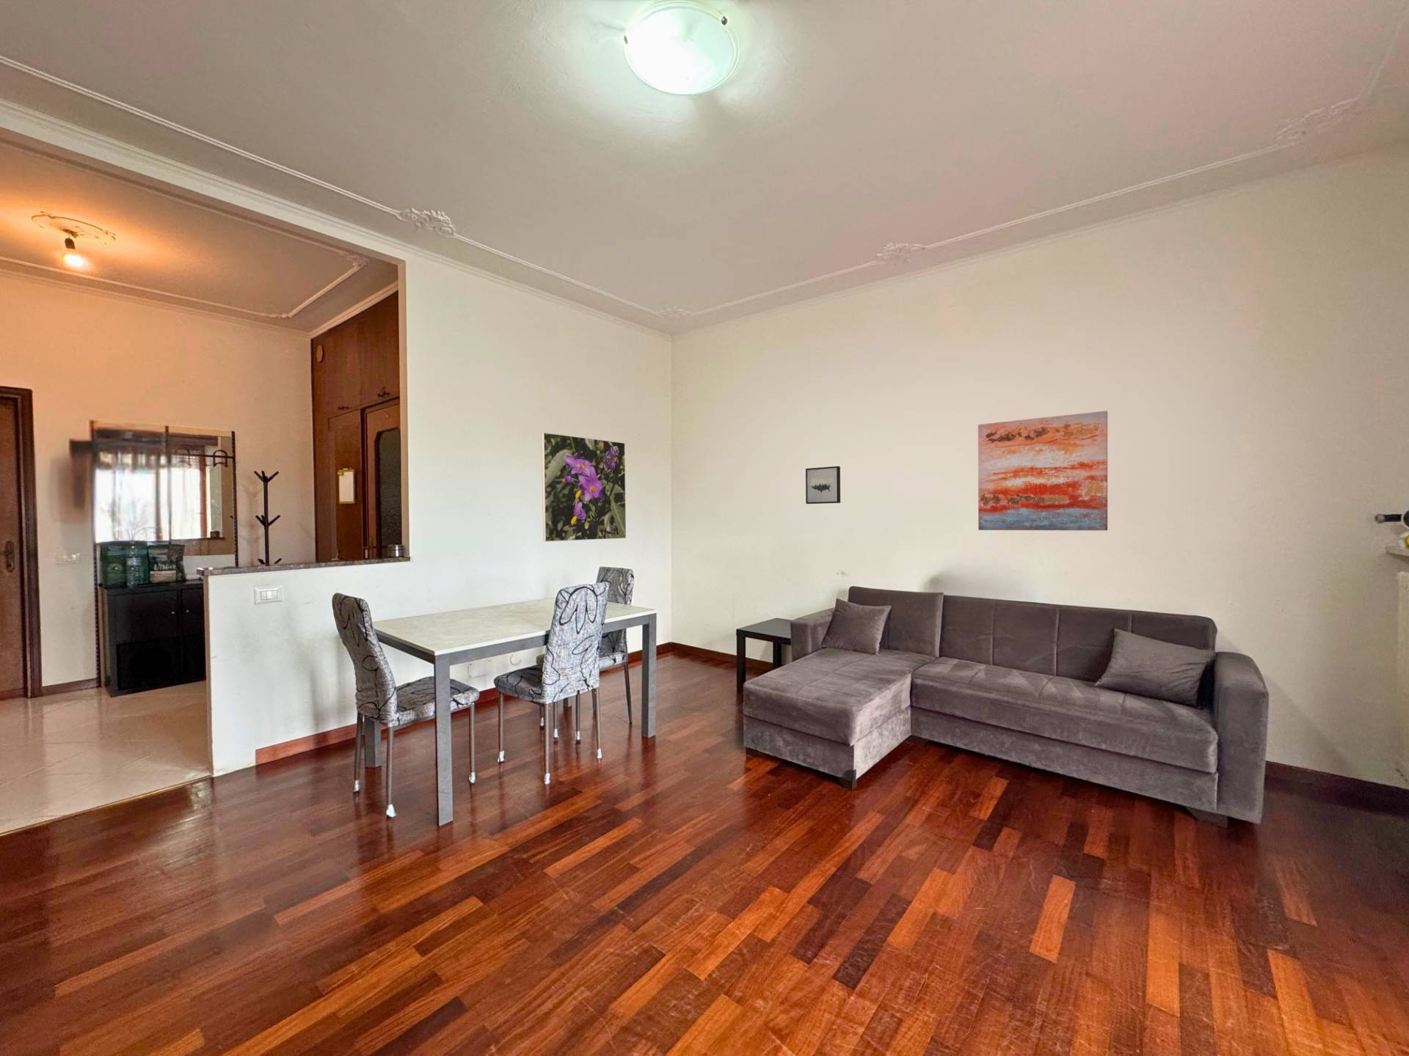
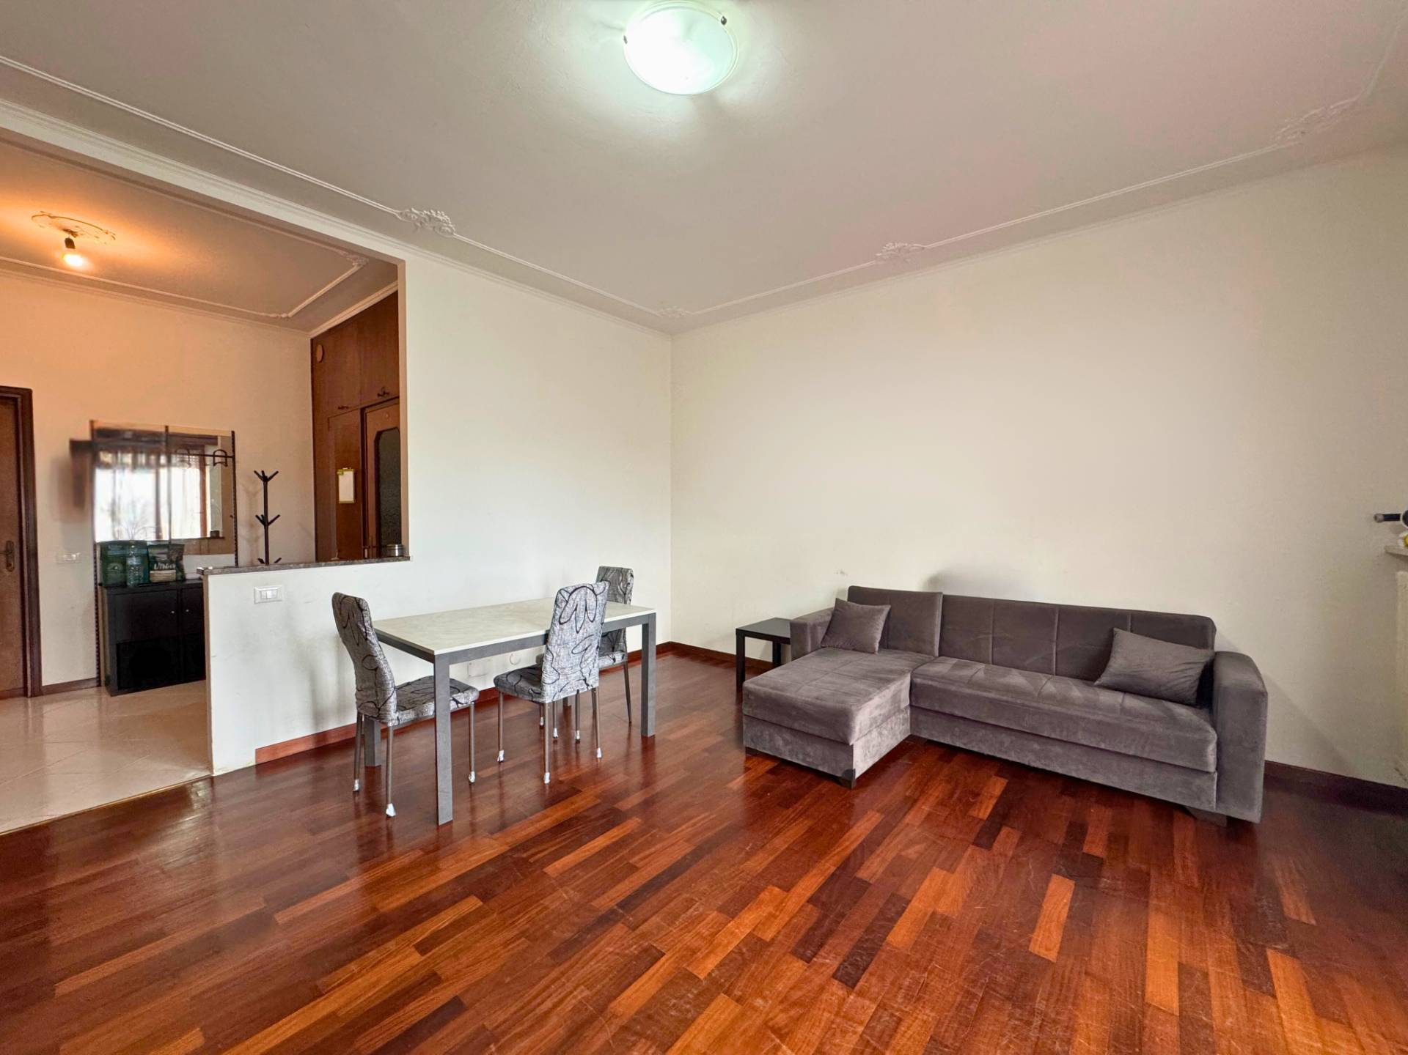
- wall art [977,410,1108,531]
- wall art [805,466,841,505]
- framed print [540,431,627,542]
